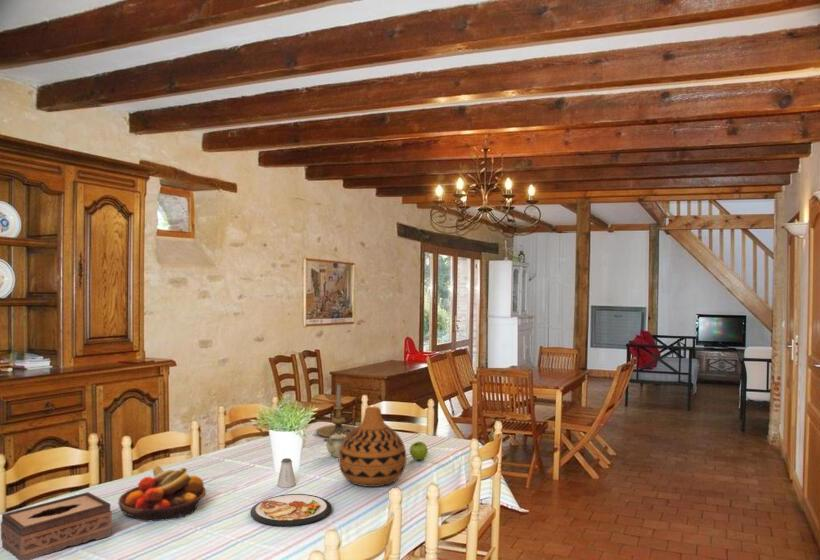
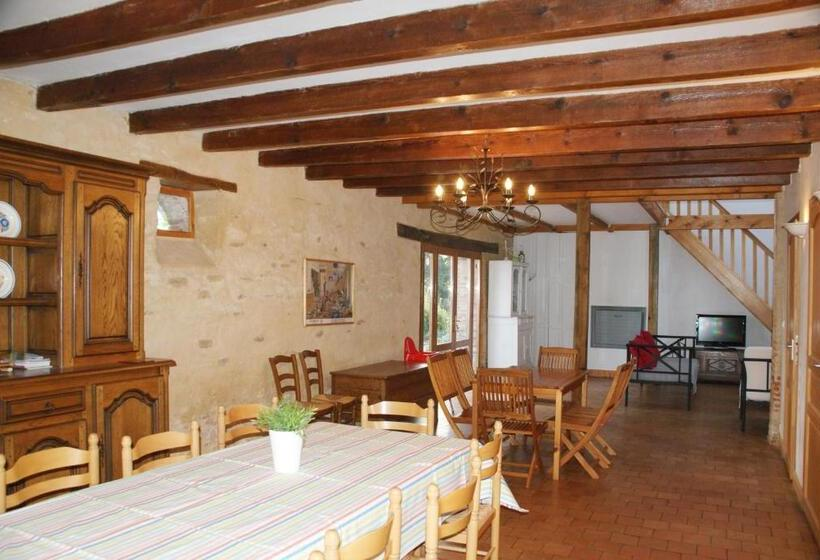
- dish [249,493,333,528]
- saltshaker [276,457,297,488]
- teapot [323,428,351,458]
- fruit bowl [117,464,207,523]
- fruit [409,441,429,461]
- vase [338,406,407,488]
- candle holder [315,382,357,438]
- tissue box [0,491,113,560]
